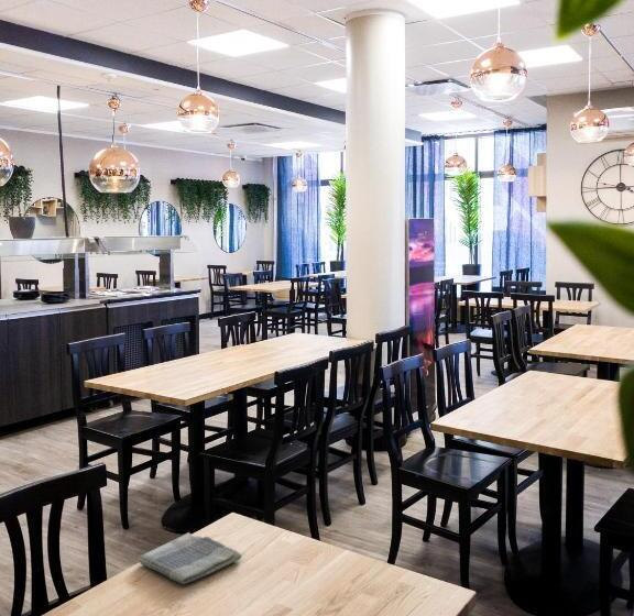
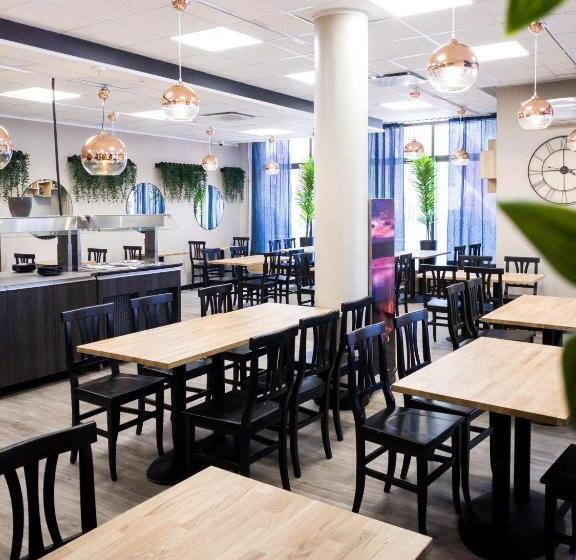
- dish towel [136,531,243,585]
